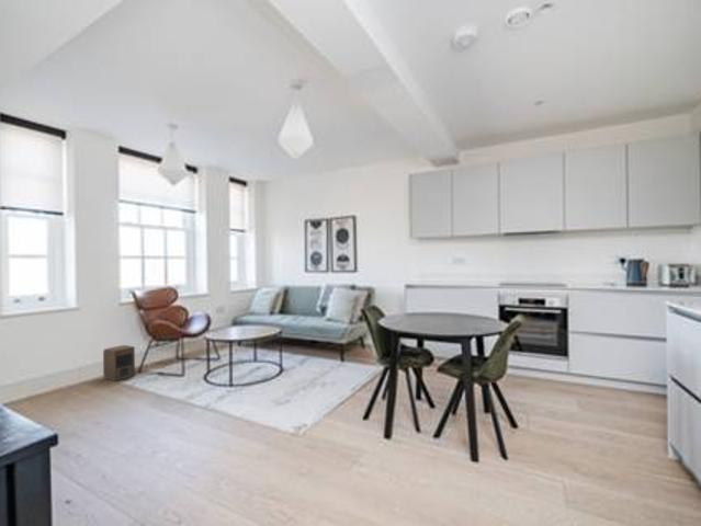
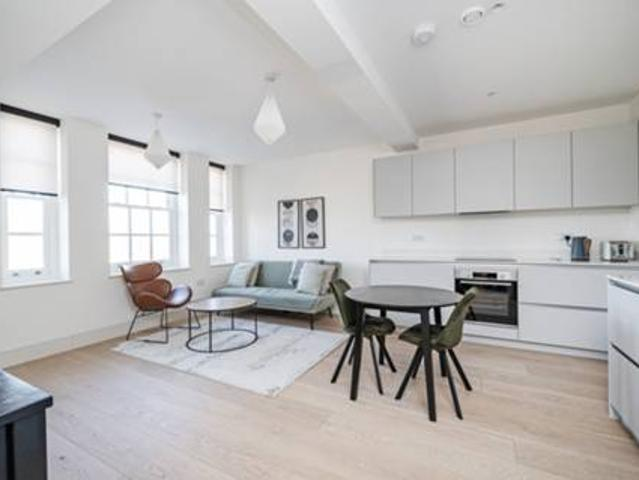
- speaker [102,344,136,382]
